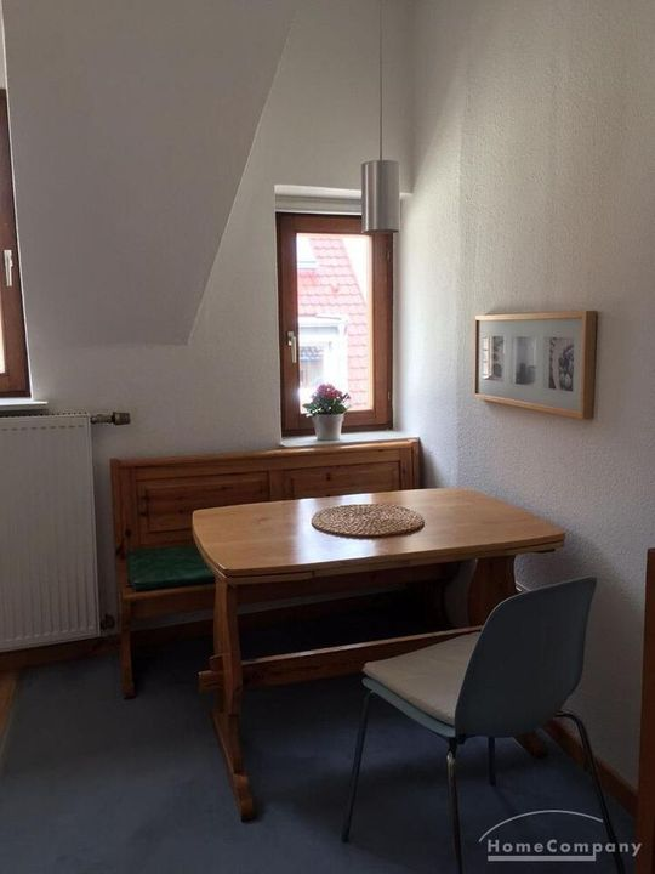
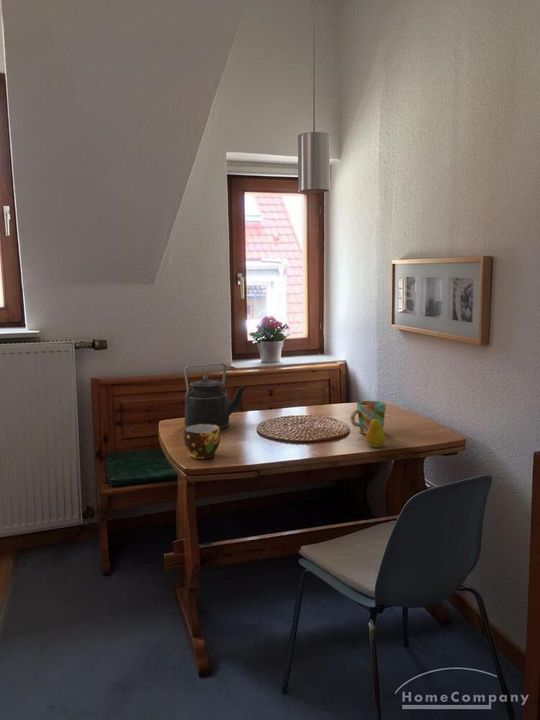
+ fruit [365,415,387,448]
+ mug [350,400,387,435]
+ cup [182,424,221,460]
+ kettle [183,362,247,431]
